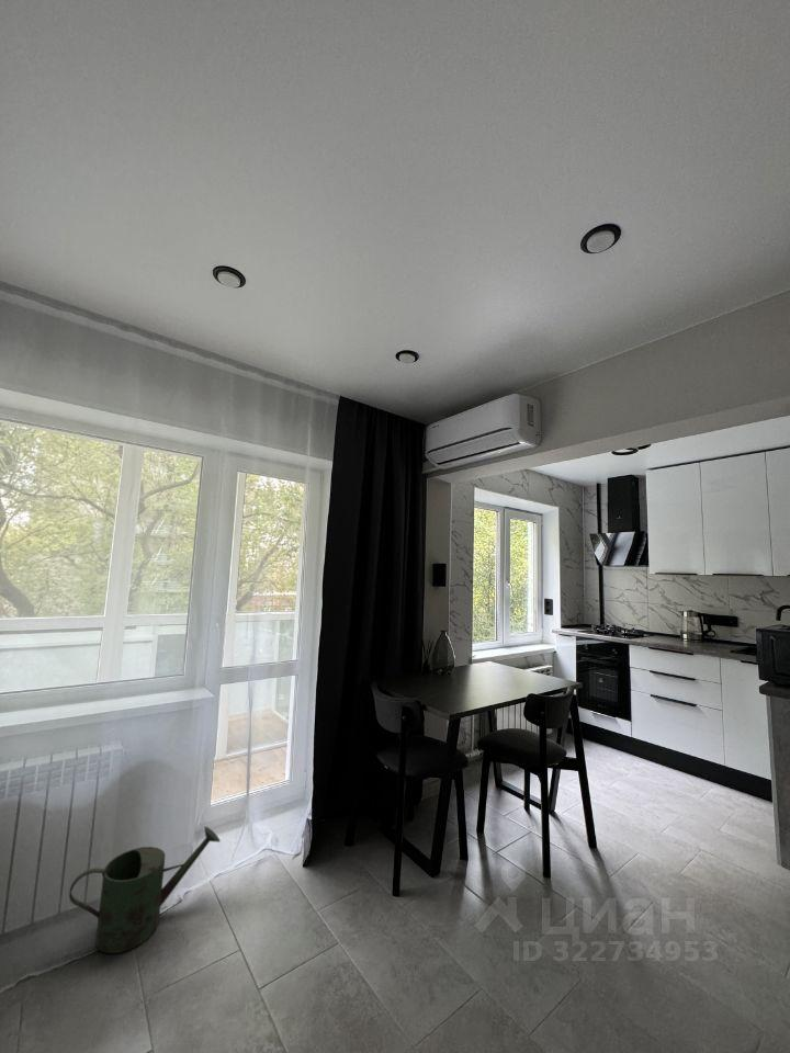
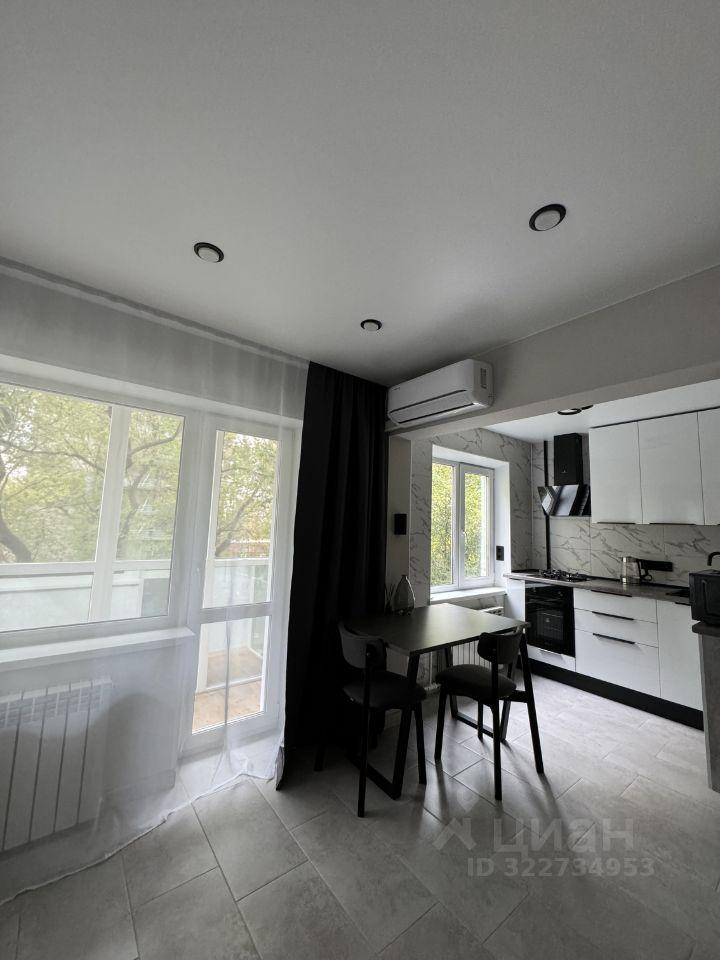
- watering can [68,826,222,954]
